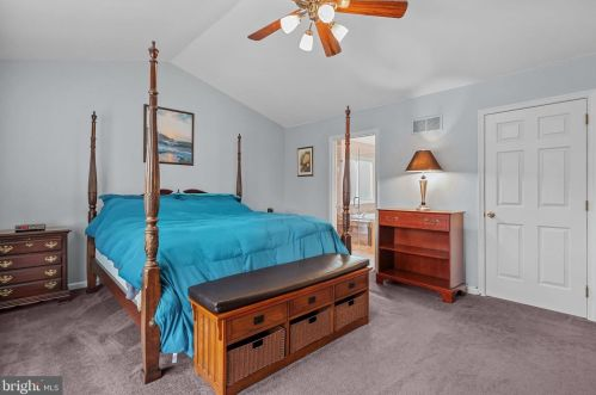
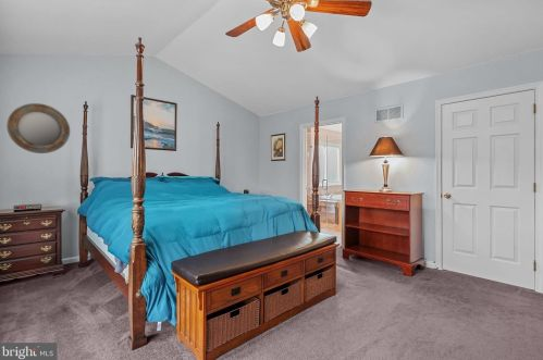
+ home mirror [5,102,71,154]
